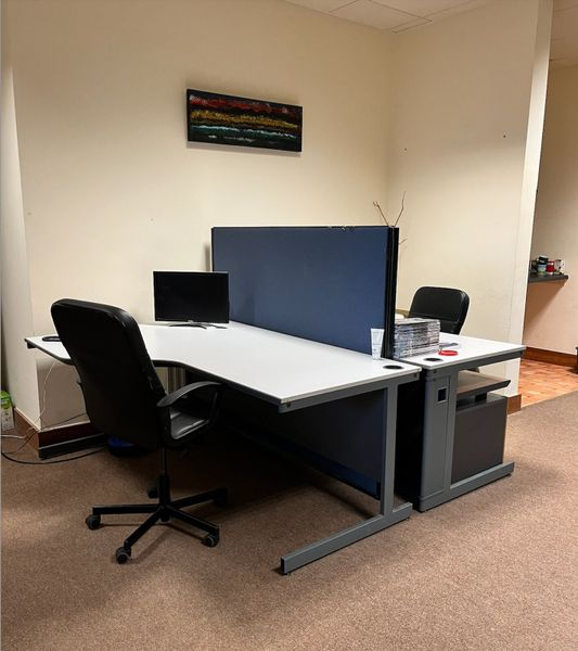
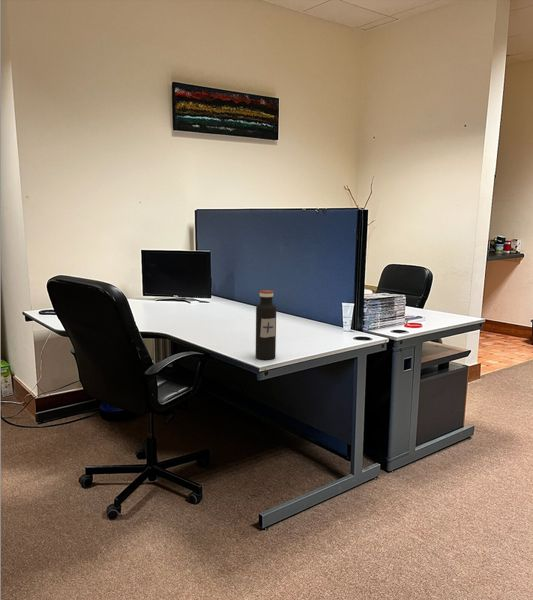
+ water bottle [255,289,277,361]
